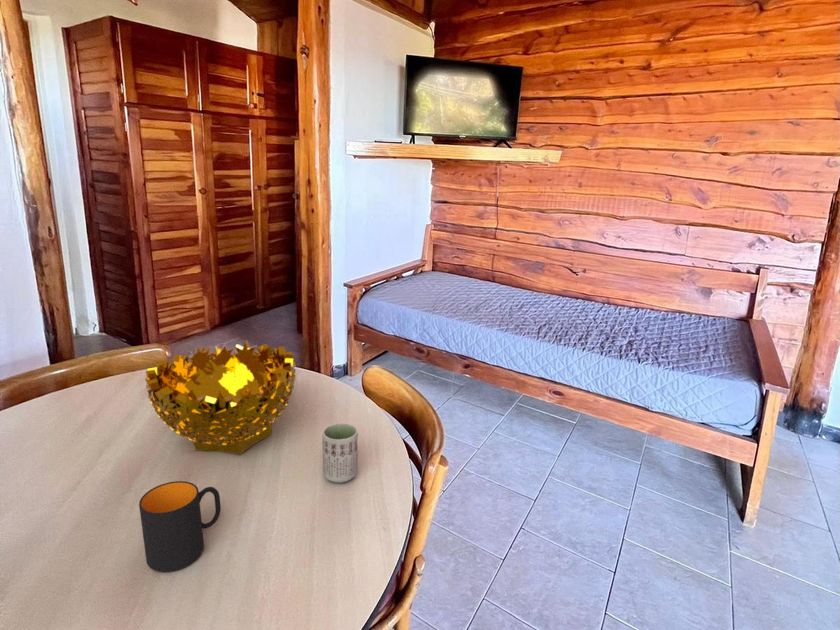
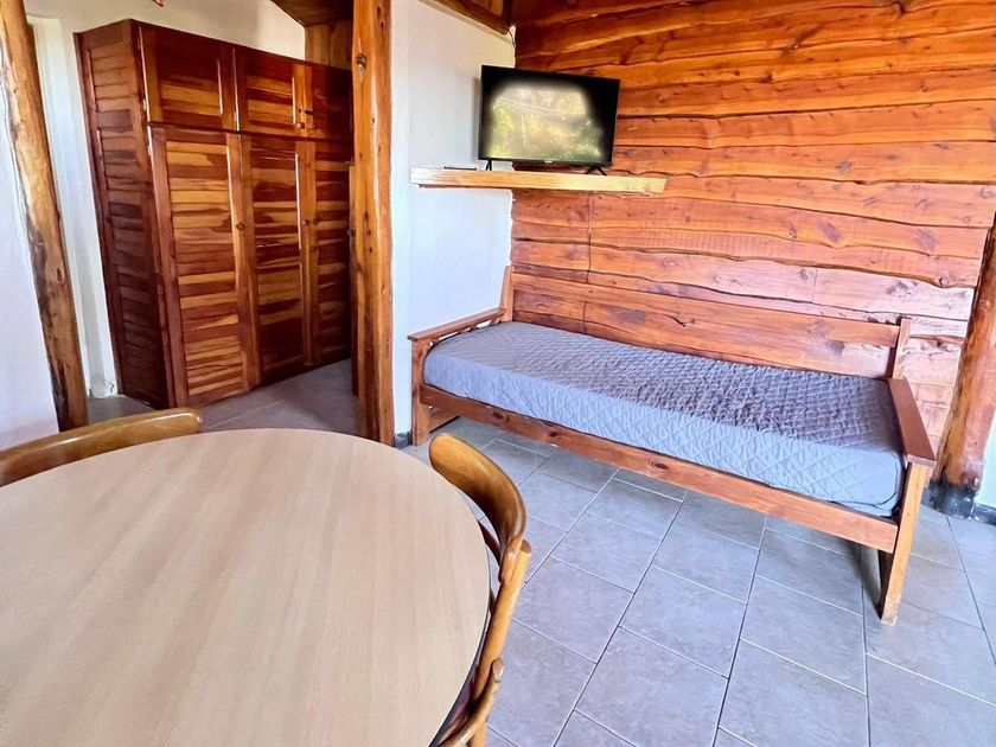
- mug [138,480,222,573]
- decorative bowl [144,340,297,456]
- cup [321,422,359,484]
